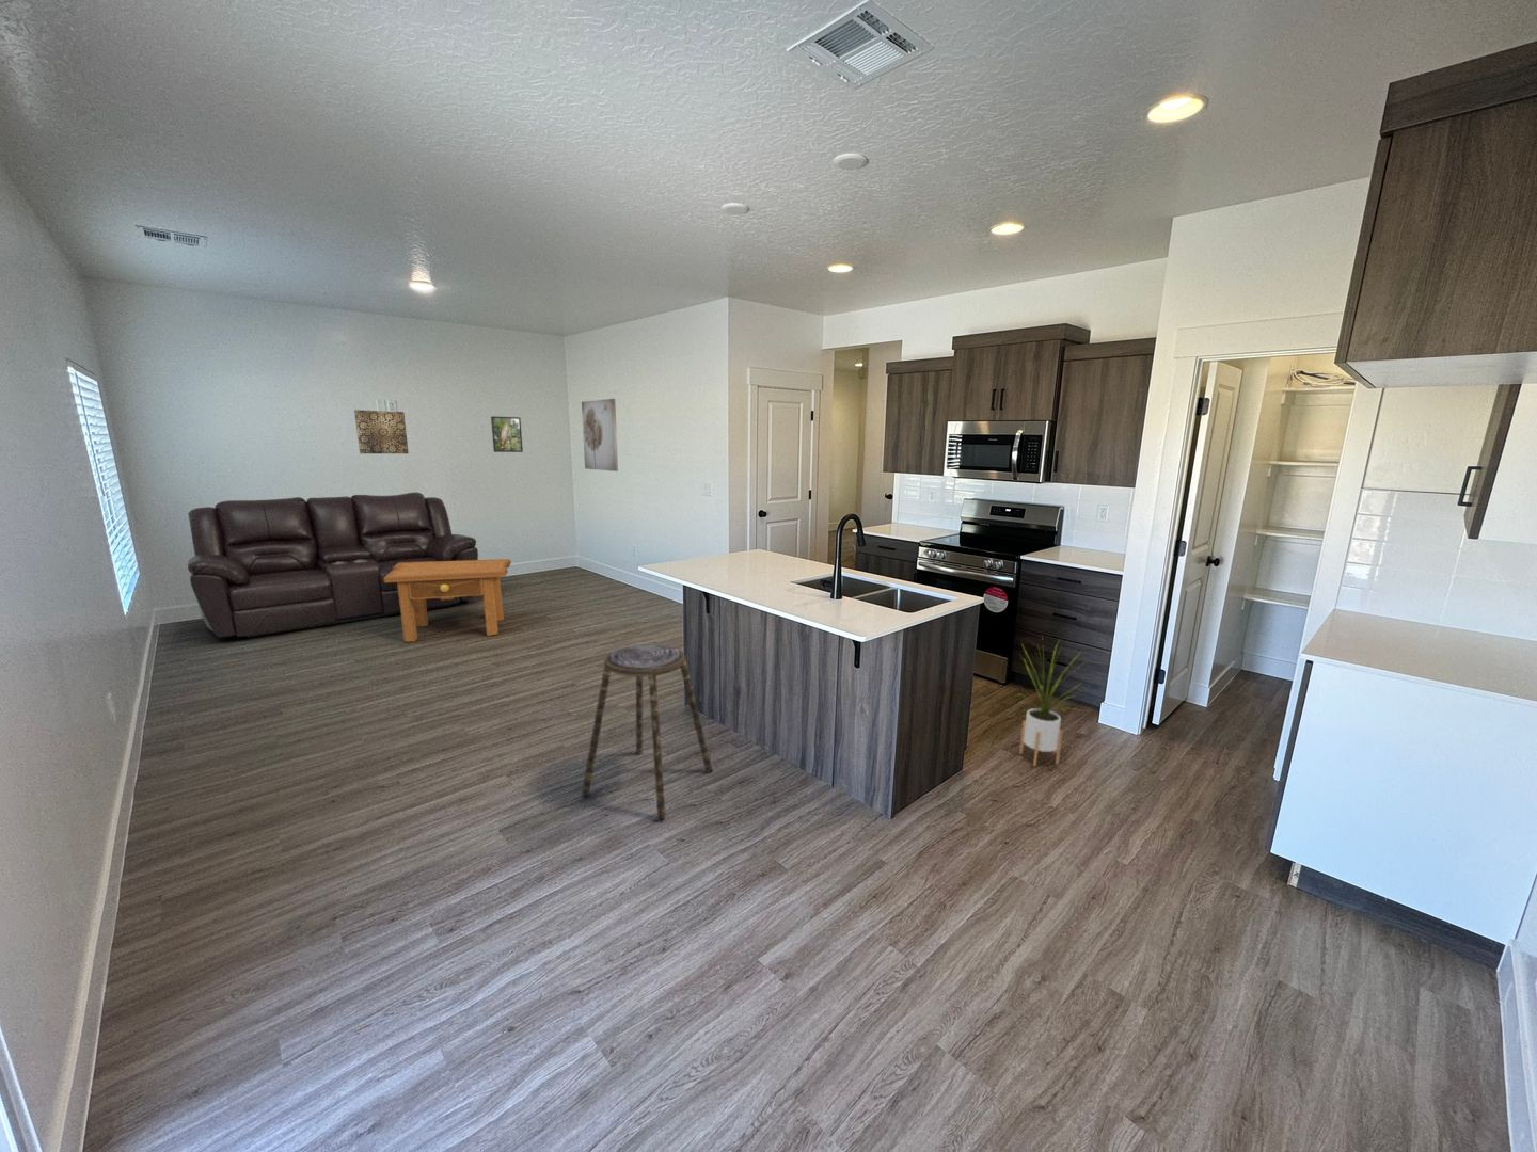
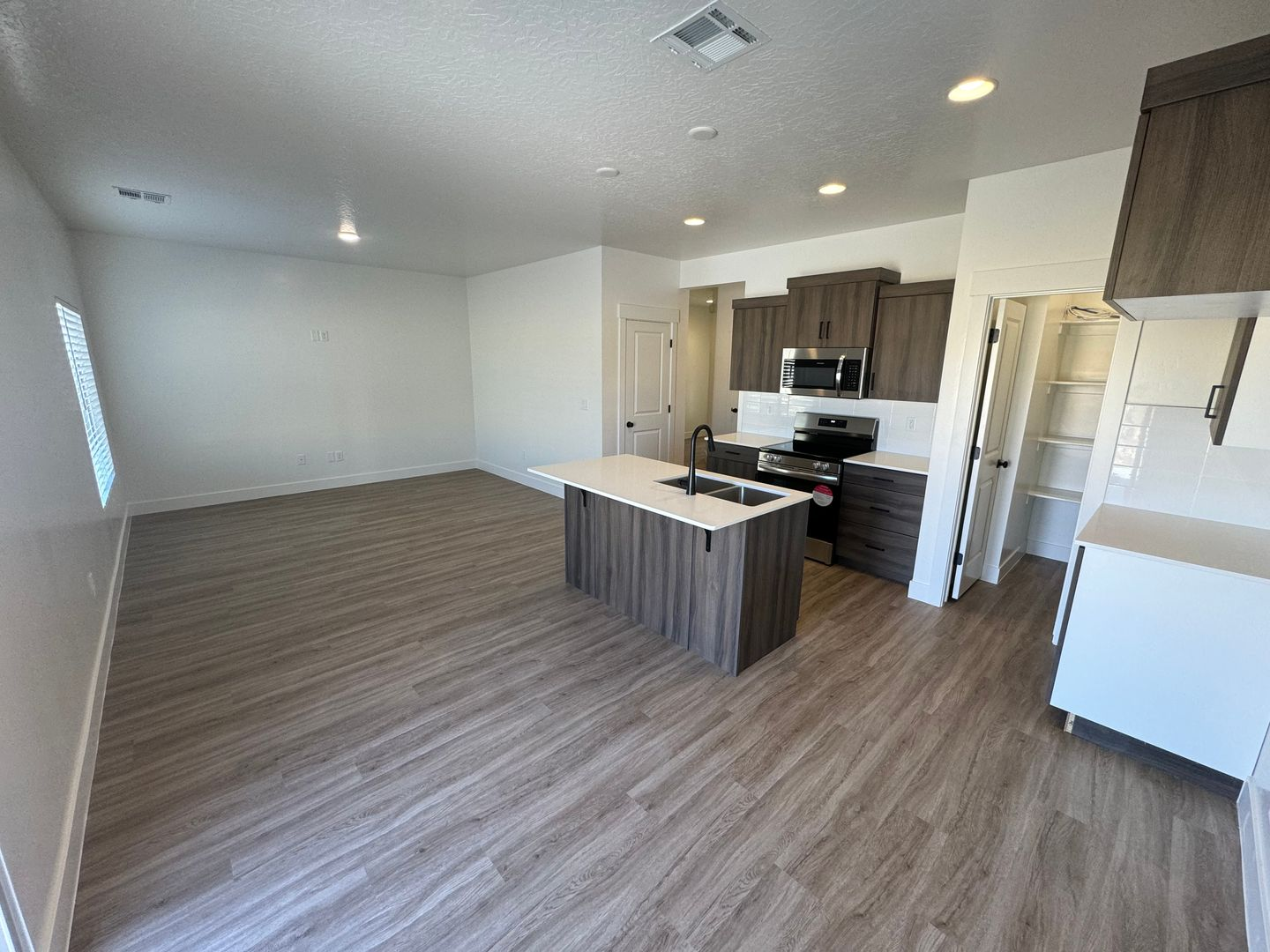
- sofa [186,491,479,639]
- stool [581,644,713,819]
- wall art [581,398,620,472]
- wall art [353,409,410,455]
- house plant [1017,634,1089,767]
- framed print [490,415,524,454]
- side table [384,558,512,644]
